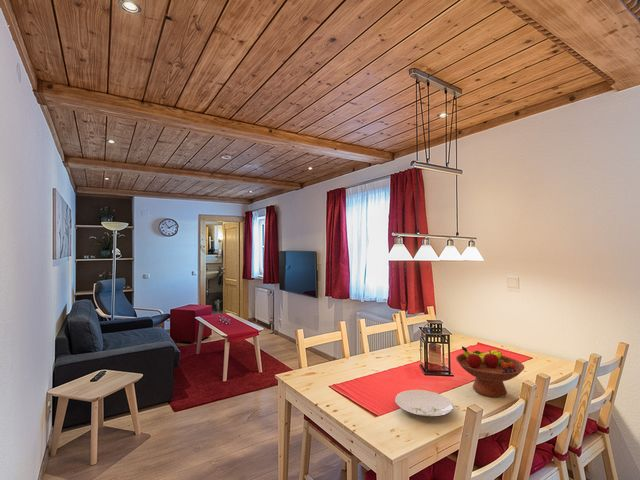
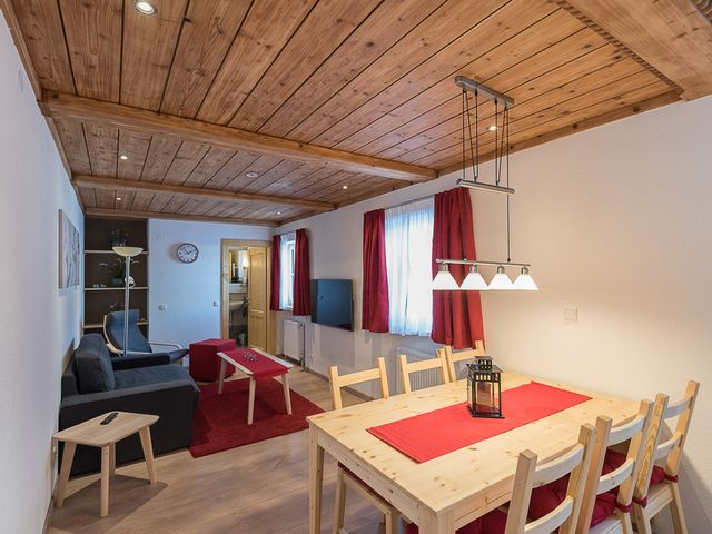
- fruit bowl [455,345,525,399]
- plate [394,389,454,418]
